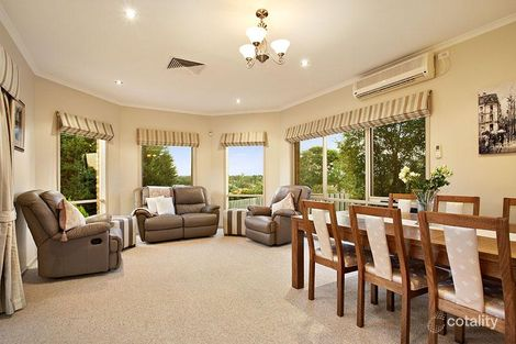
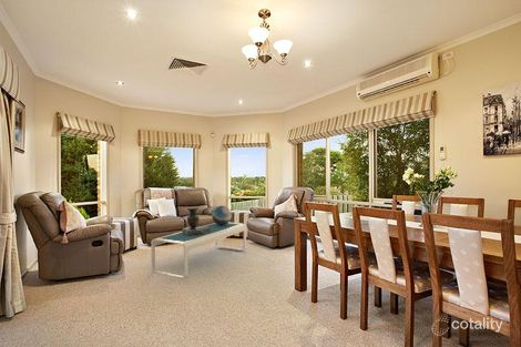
+ coffee table [150,222,247,279]
+ decorative urn [181,206,211,236]
+ decorative globe [211,205,233,225]
